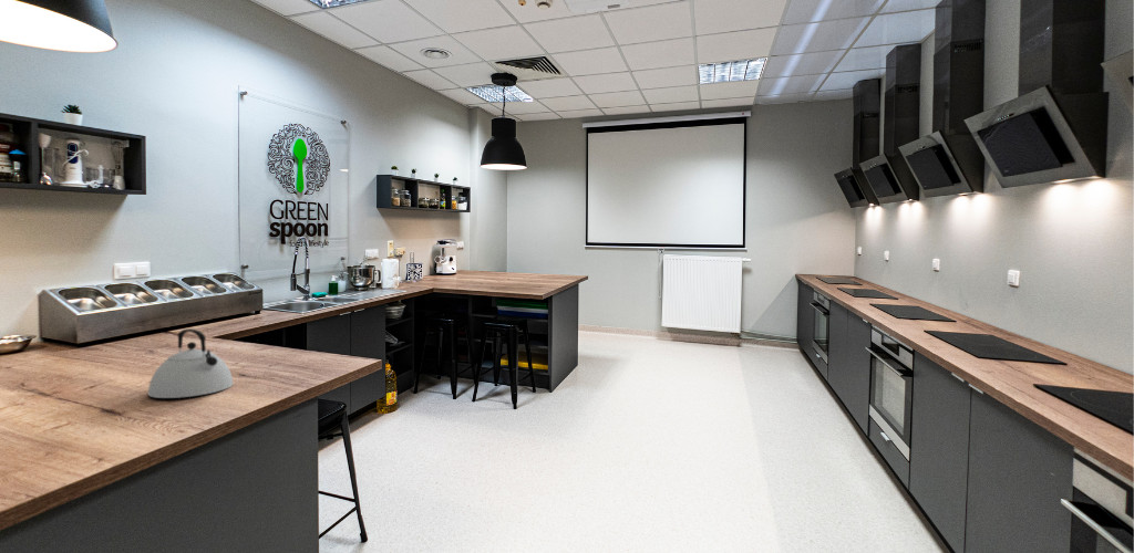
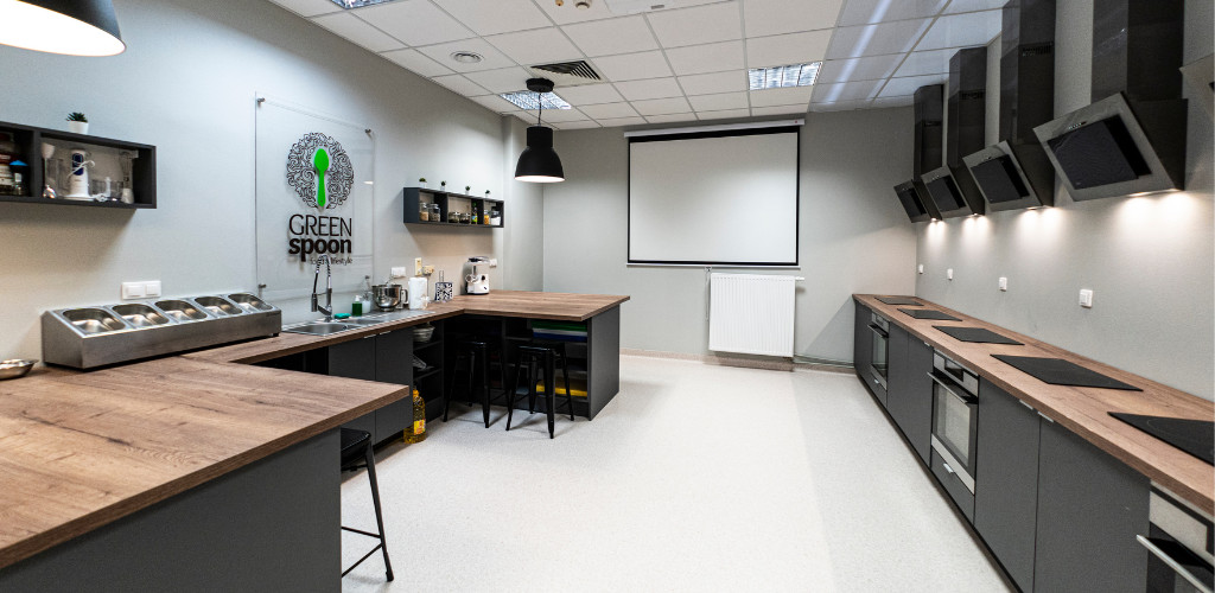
- kettle [146,327,235,399]
